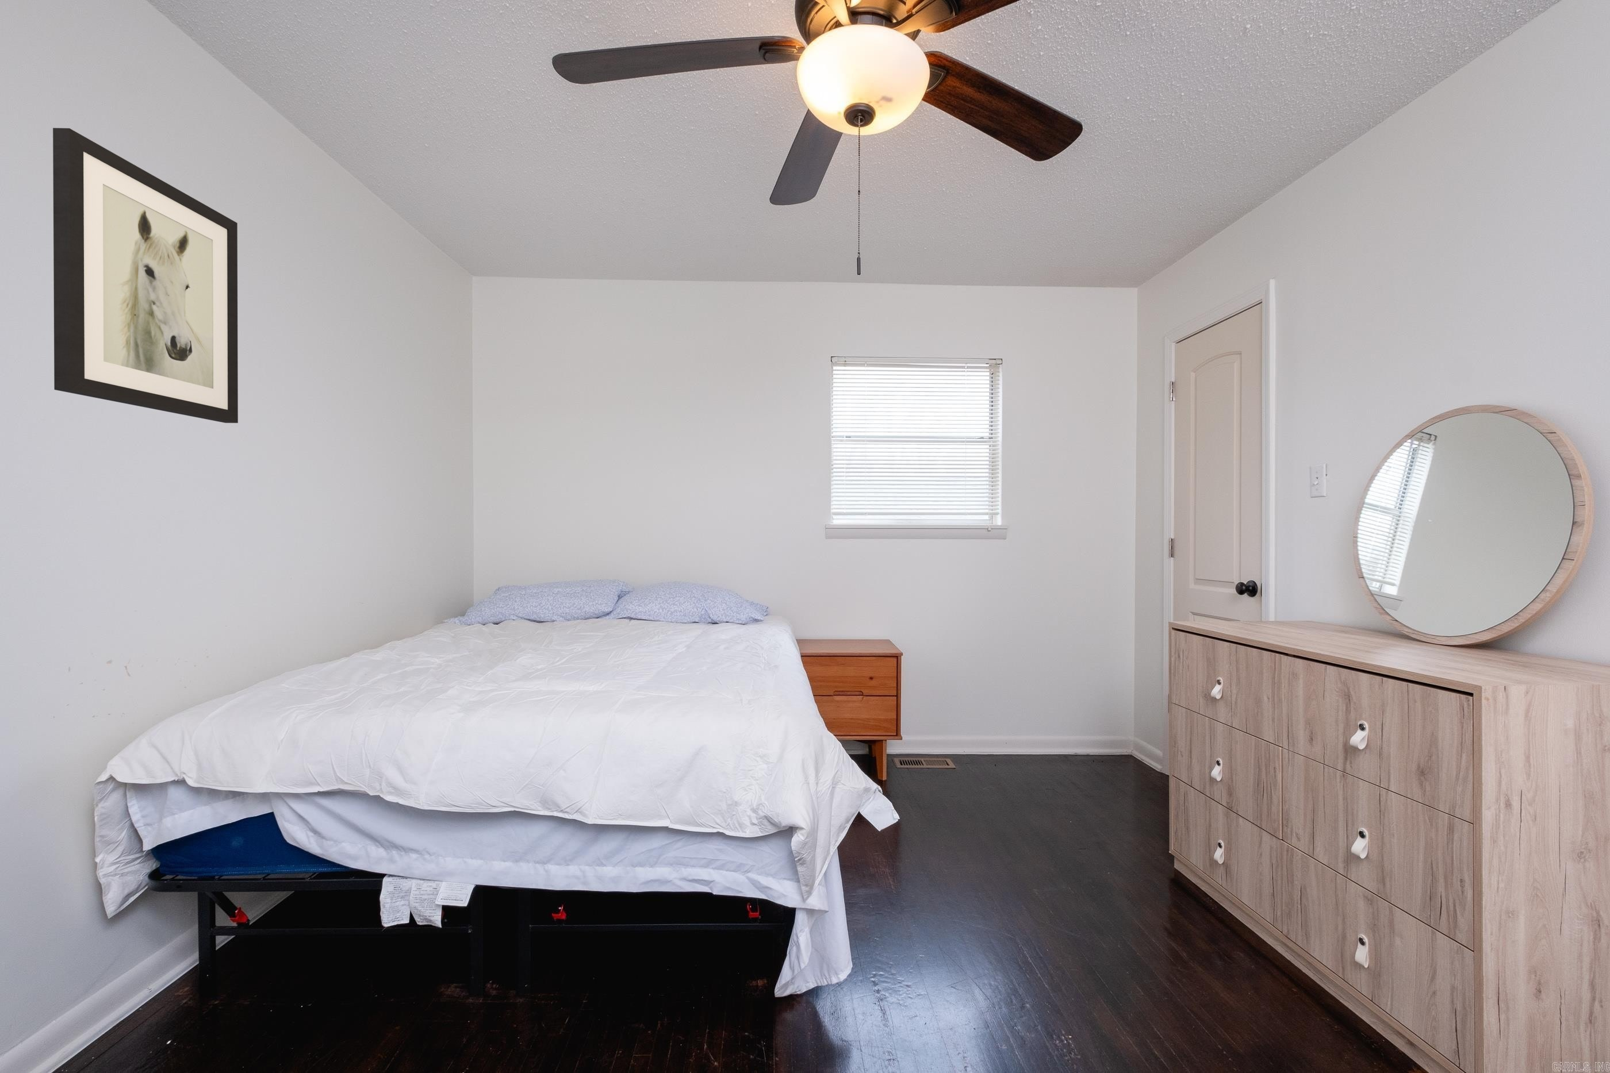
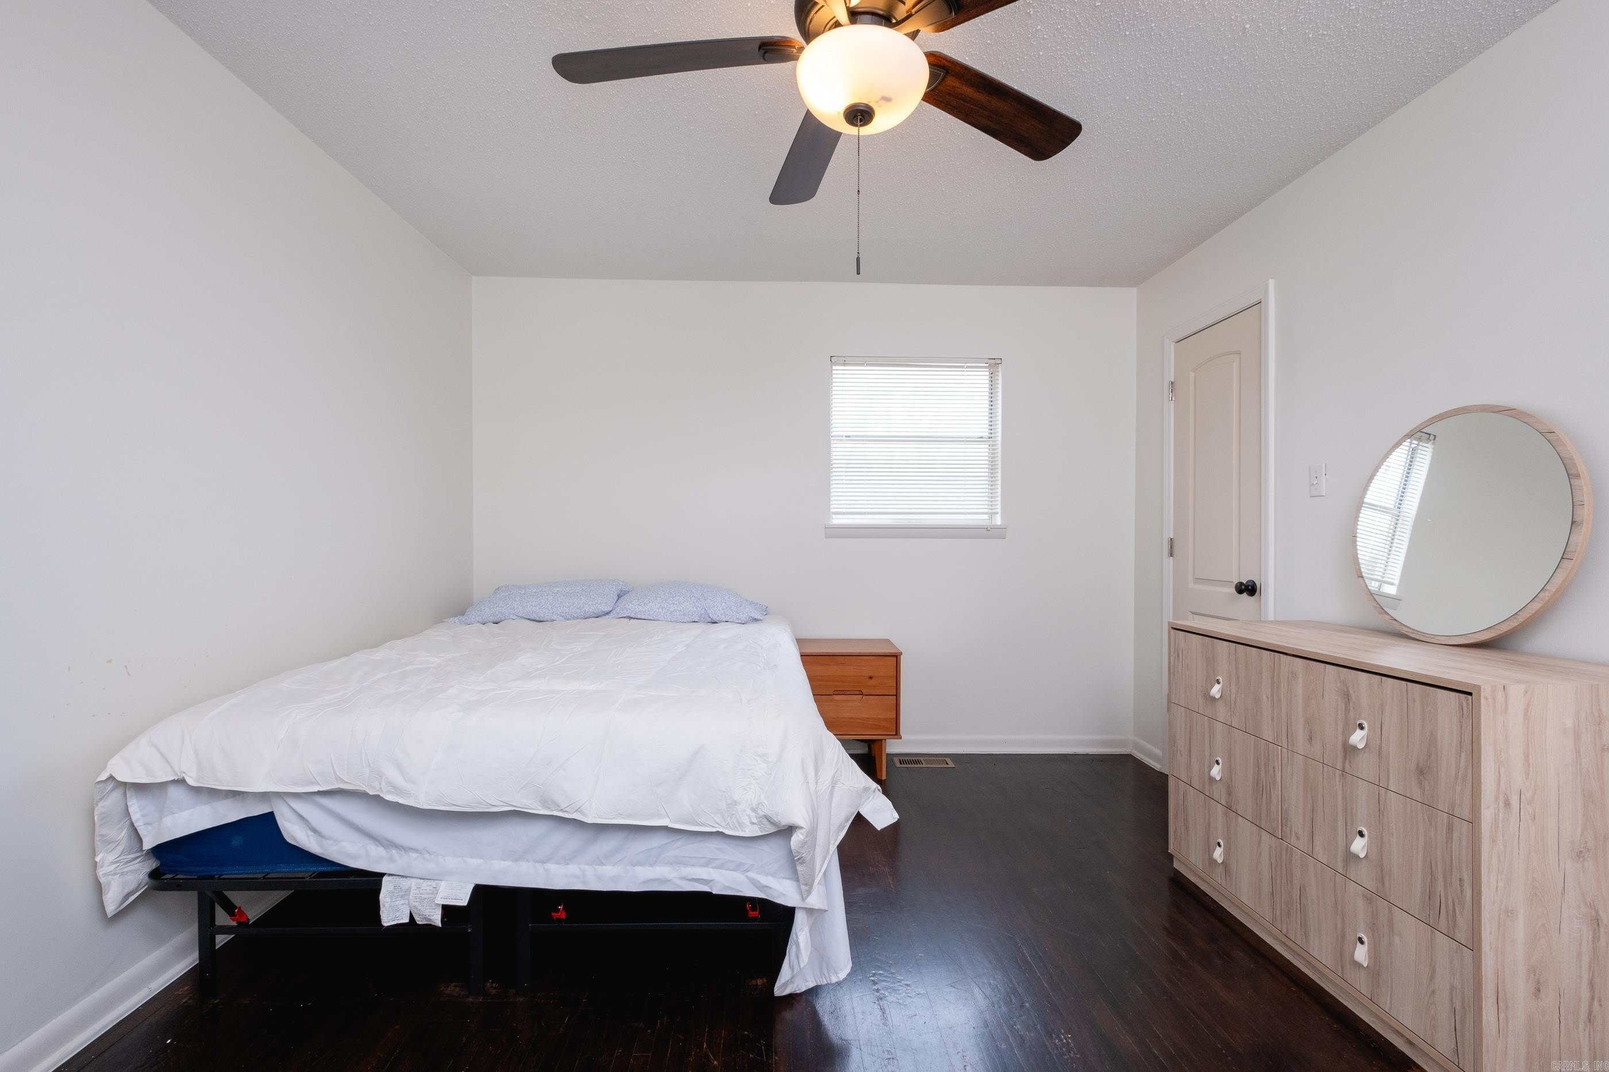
- wall art [53,128,238,424]
